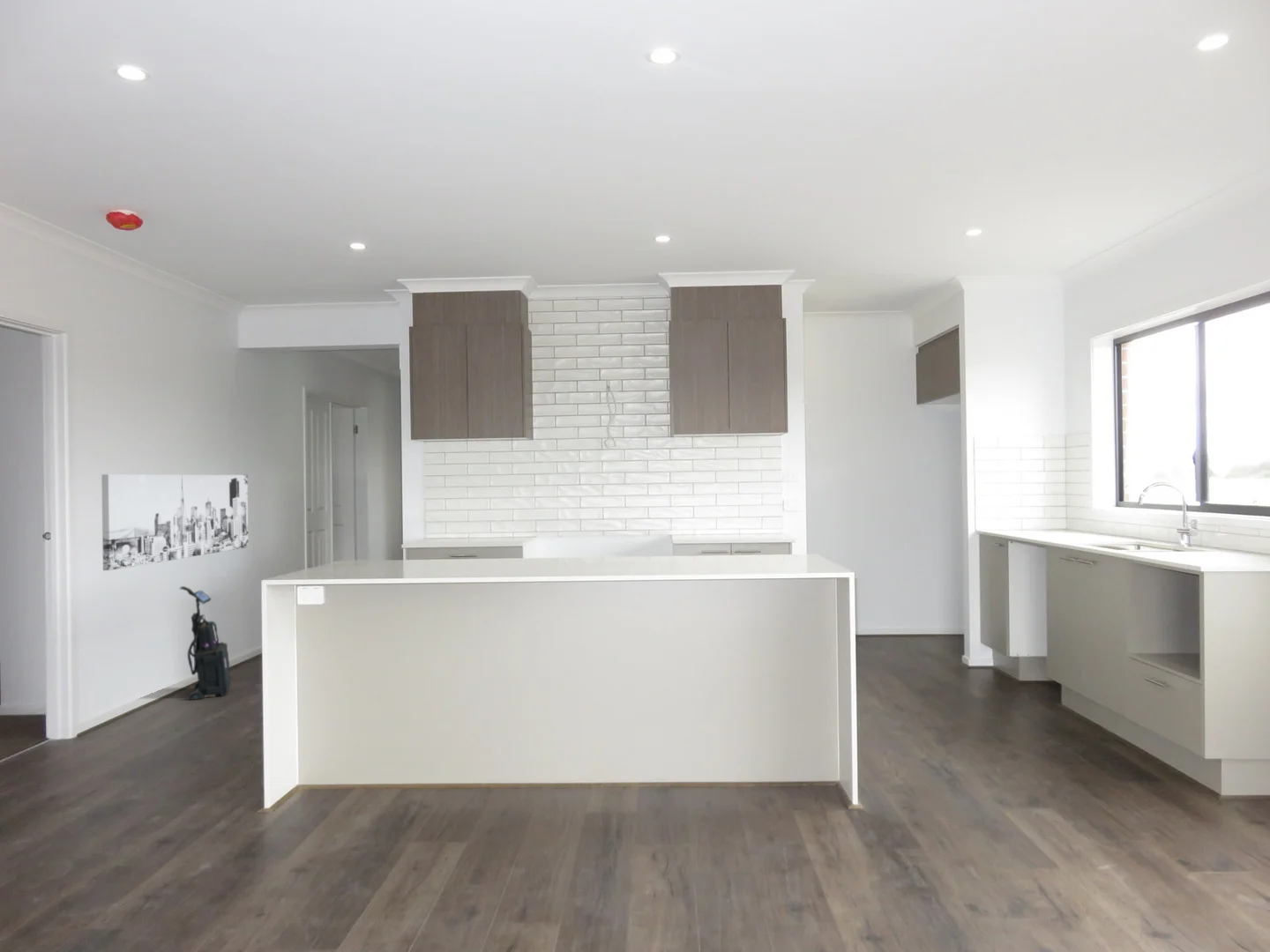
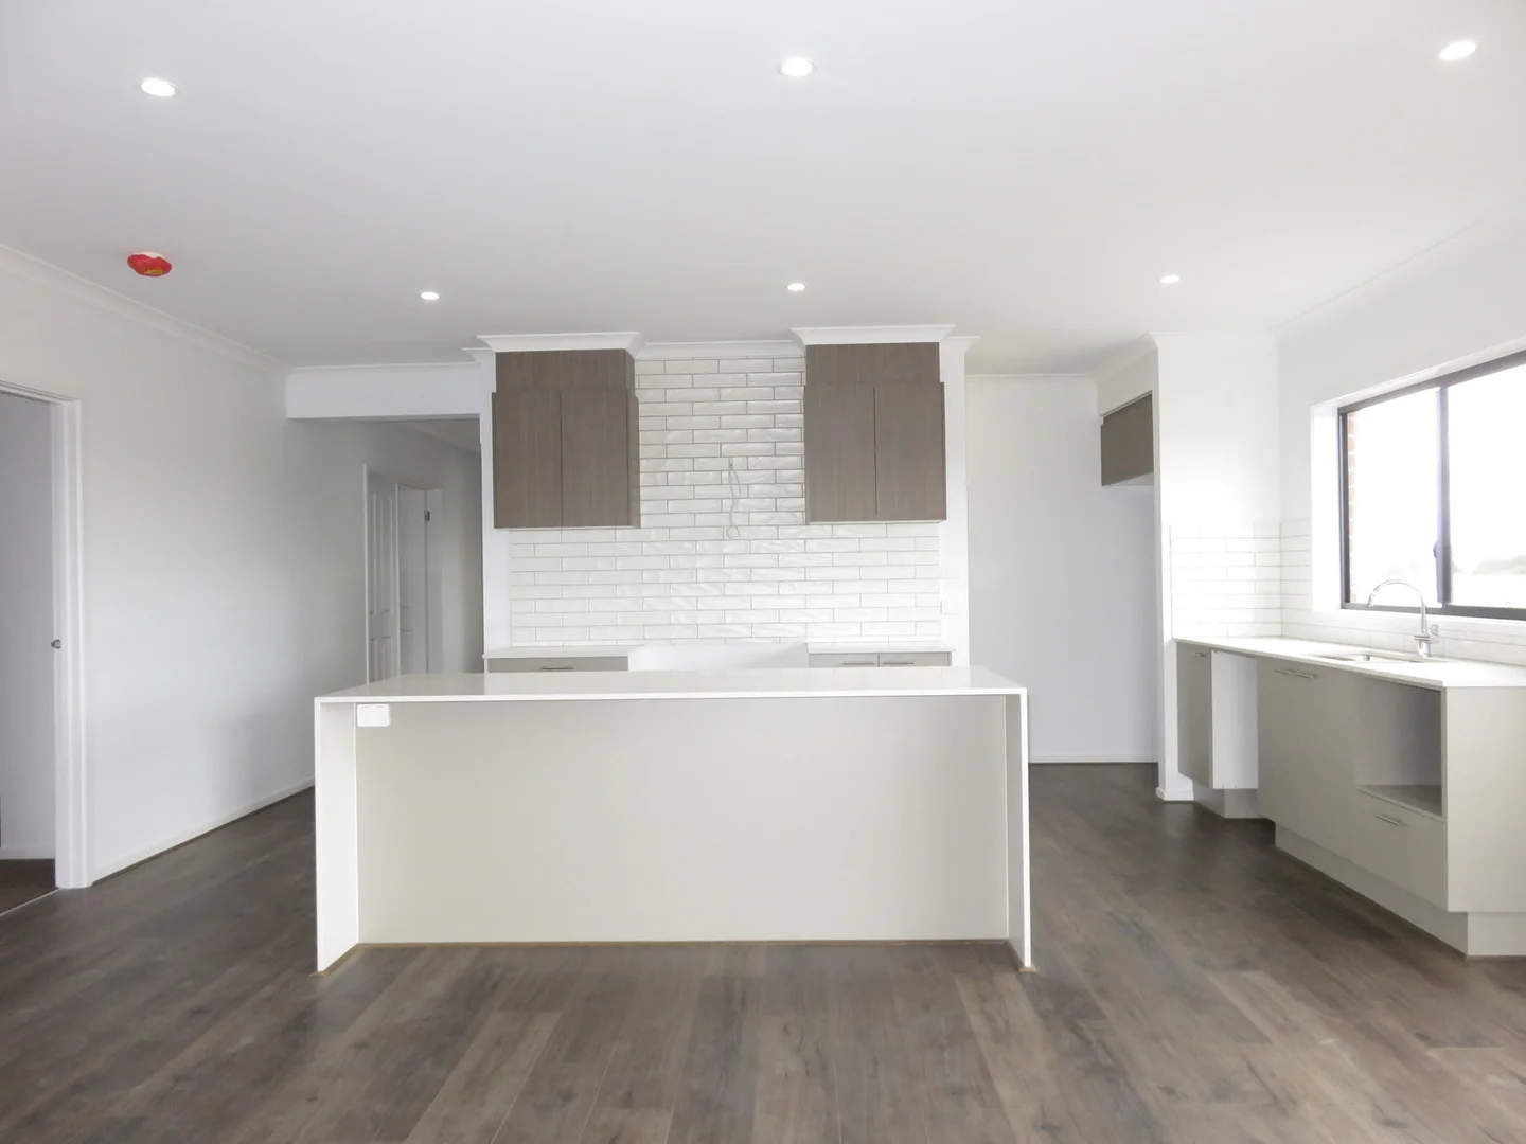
- wall art [101,473,250,571]
- vacuum cleaner [178,585,231,701]
